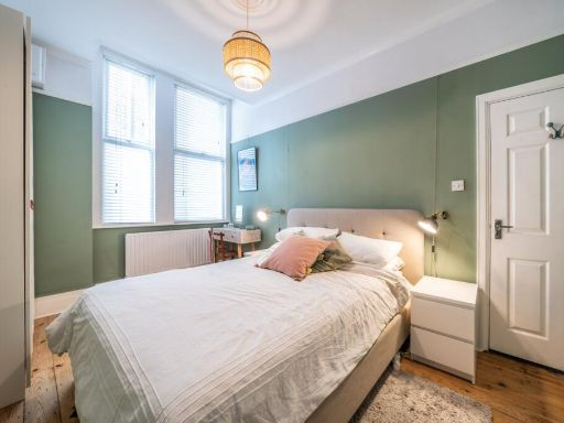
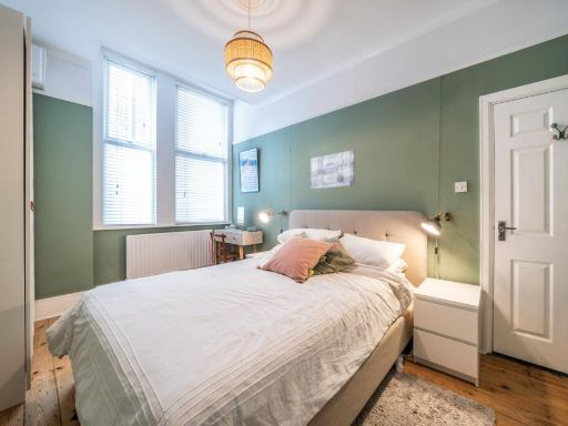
+ wall art [311,149,355,190]
